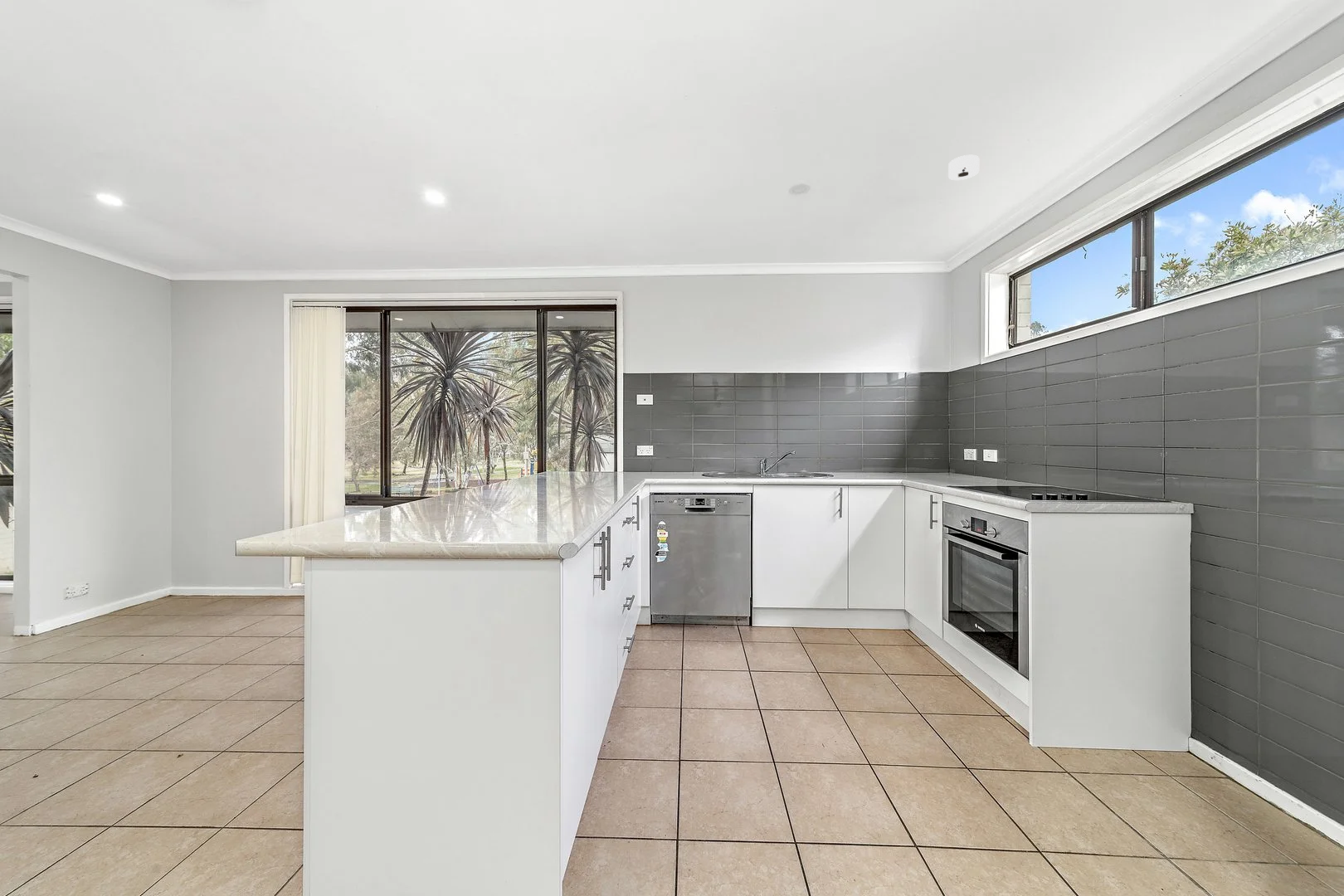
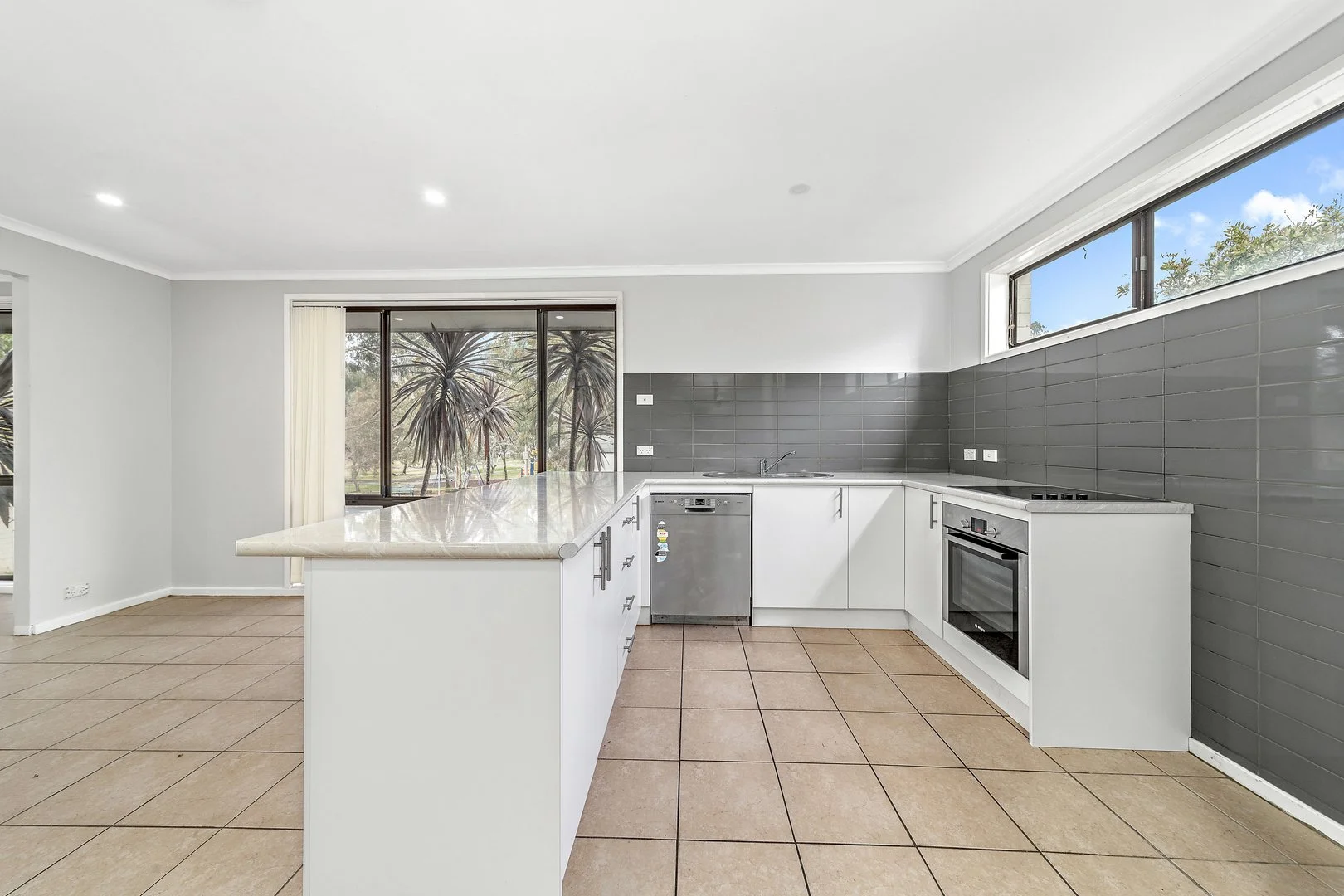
- smoke detector [947,154,980,181]
